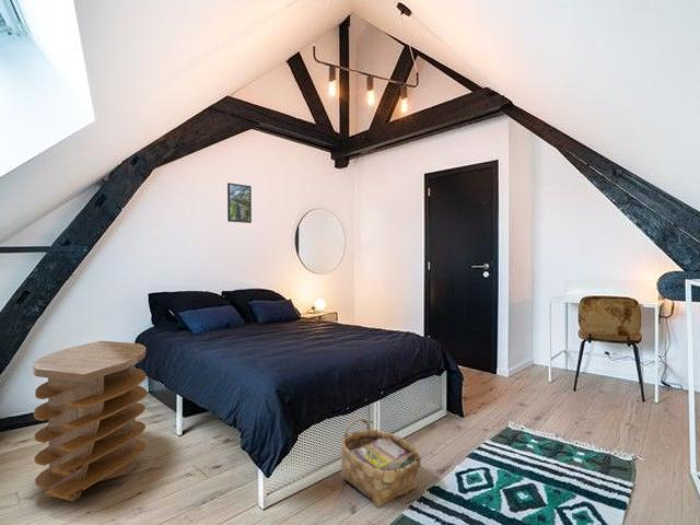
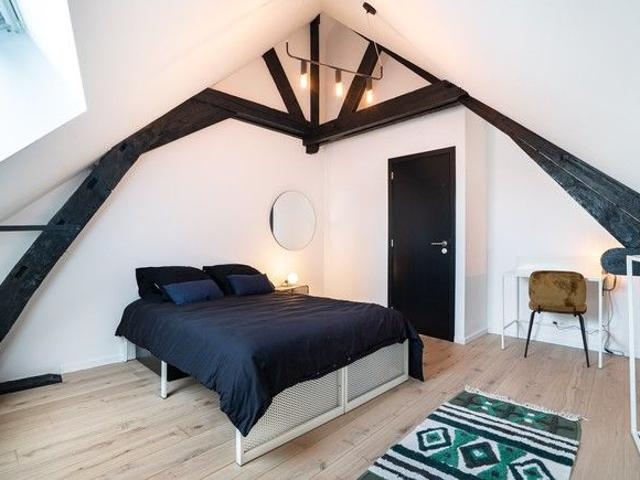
- woven basket [339,417,422,508]
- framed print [226,182,253,224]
- side table [32,340,149,503]
